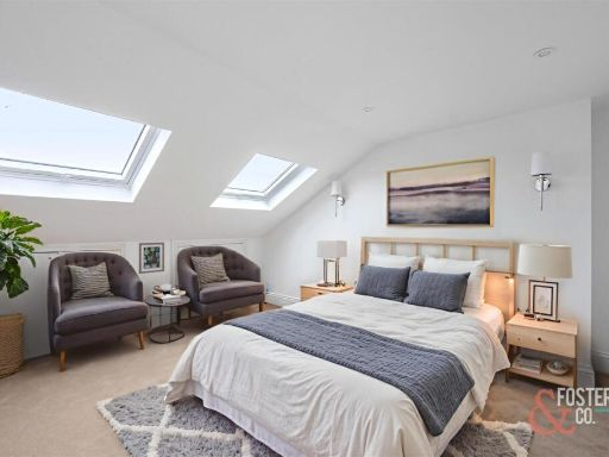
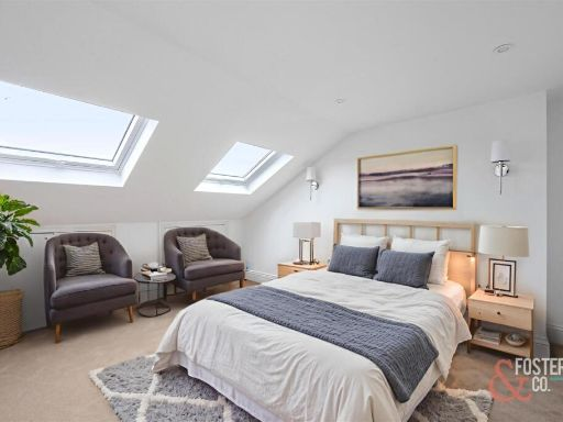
- wall art [138,242,165,275]
